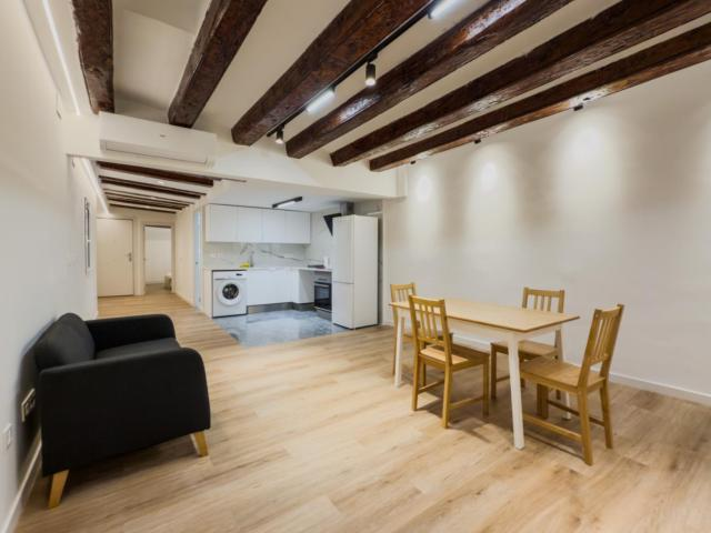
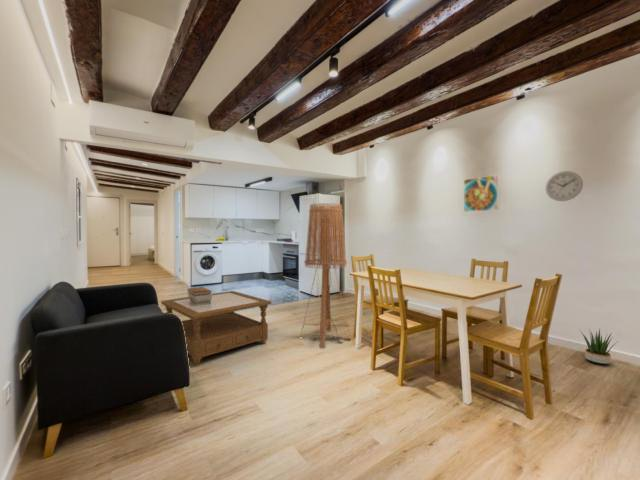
+ coffee table [160,290,272,365]
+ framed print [463,174,501,213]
+ potted plant [578,328,618,365]
+ book stack [186,286,213,306]
+ floor lamp [300,202,352,349]
+ wall clock [545,170,584,202]
